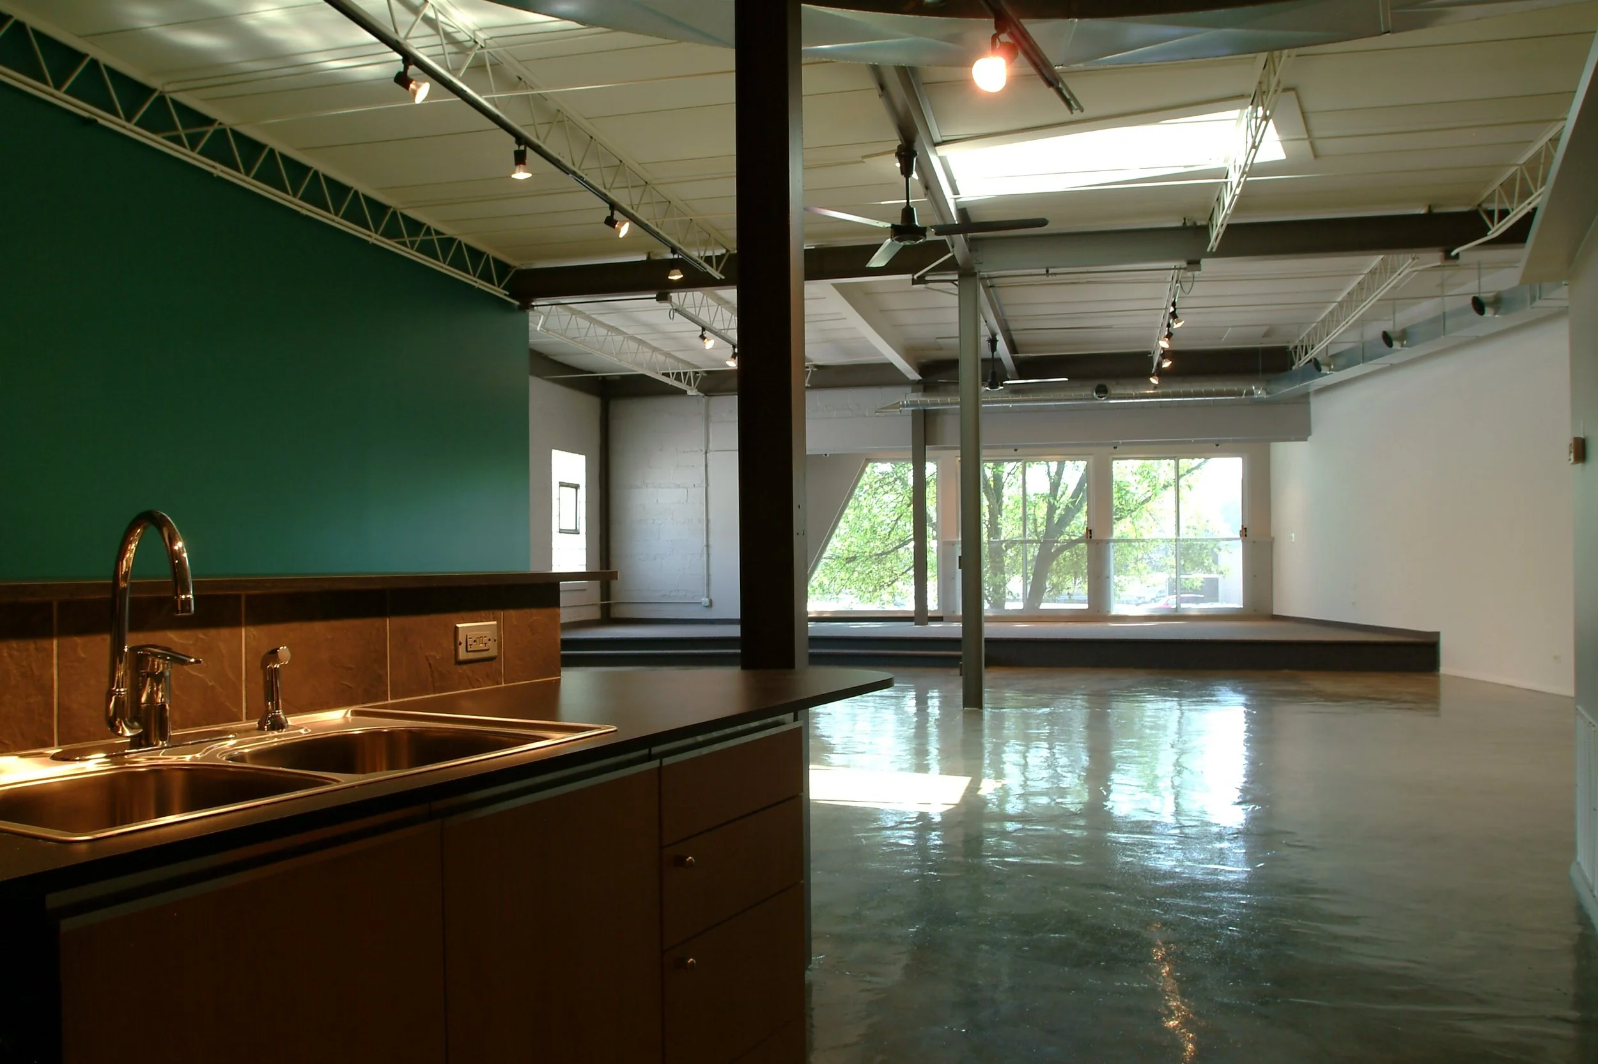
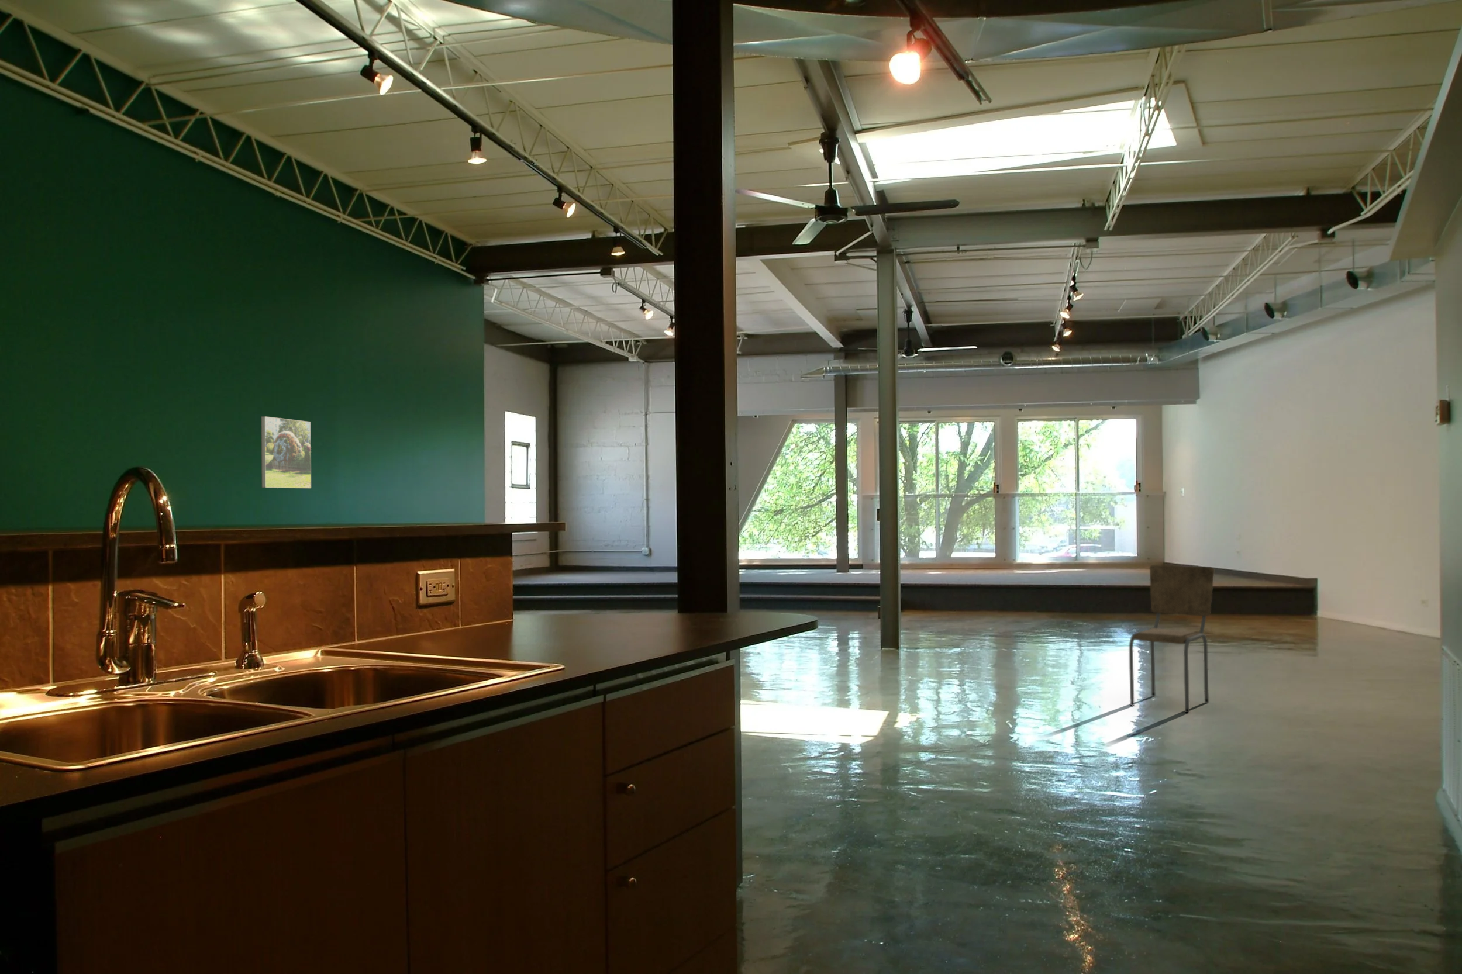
+ dining chair [1128,565,1214,714]
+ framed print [261,415,312,489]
